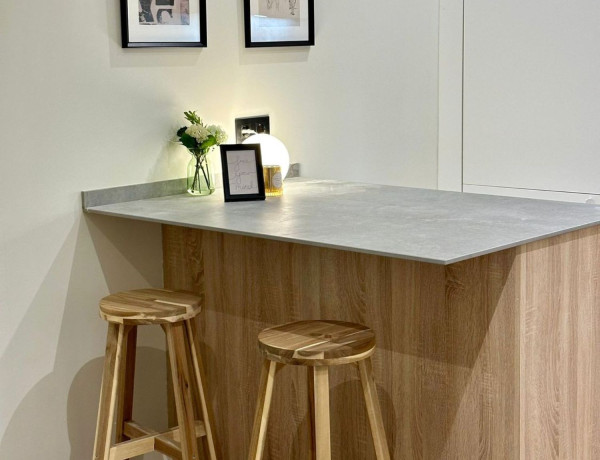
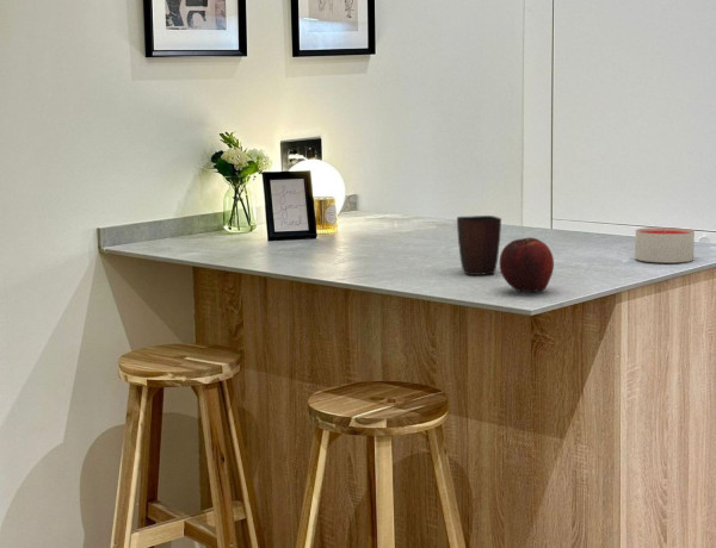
+ mug [456,214,502,276]
+ candle [634,226,696,264]
+ fruit [499,237,555,293]
